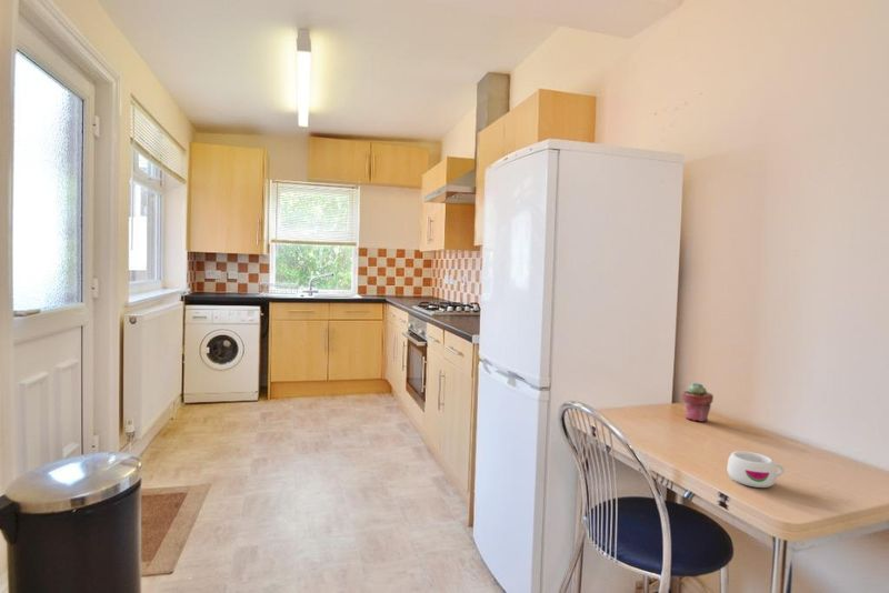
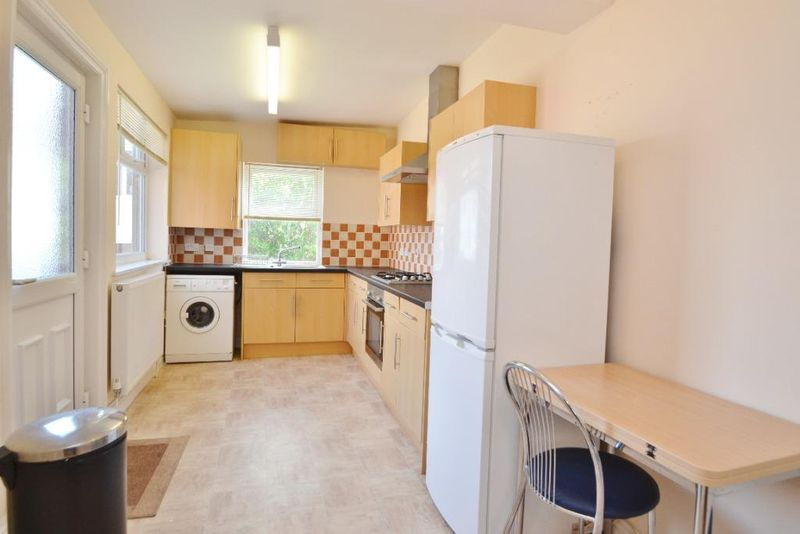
- mug [726,450,786,489]
- potted succulent [681,382,715,423]
